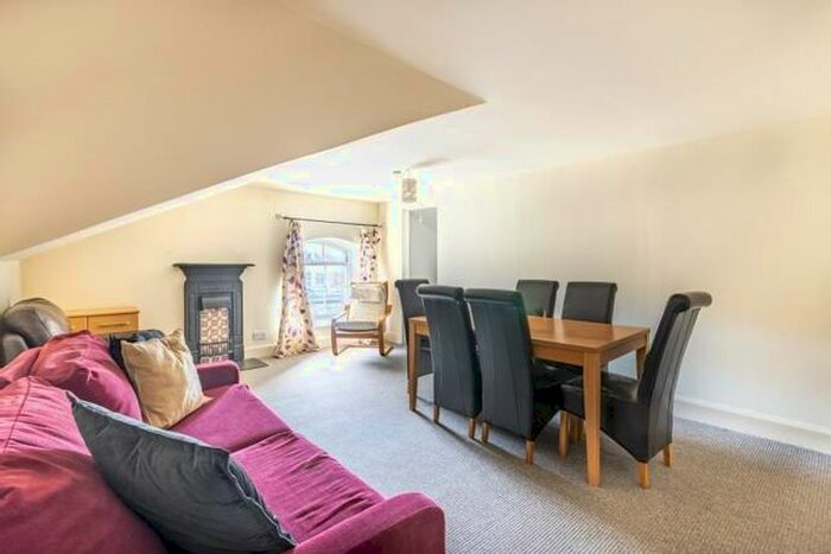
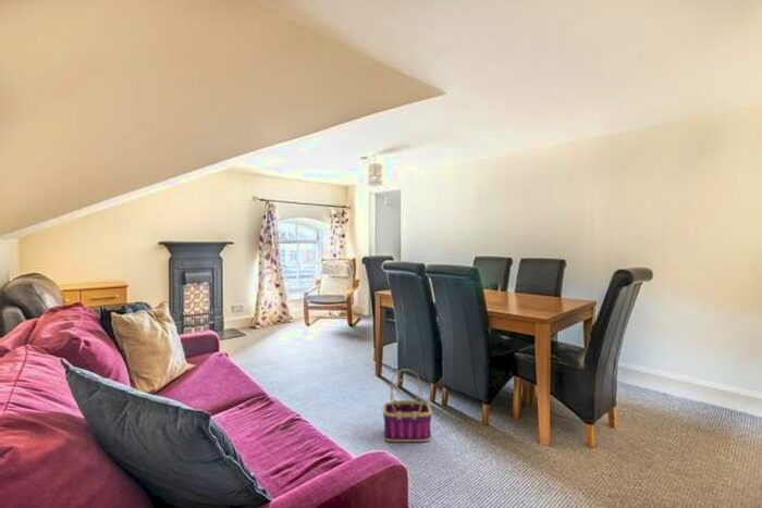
+ basket [382,368,433,443]
